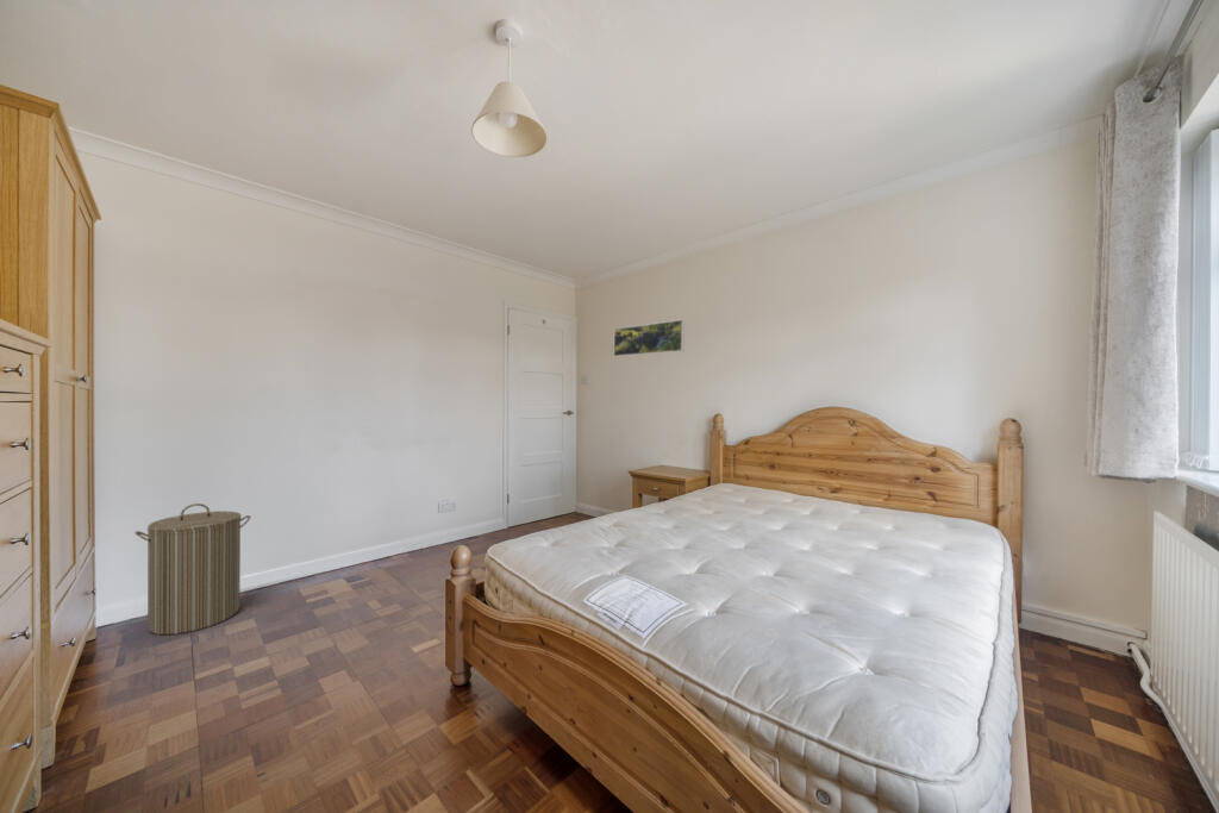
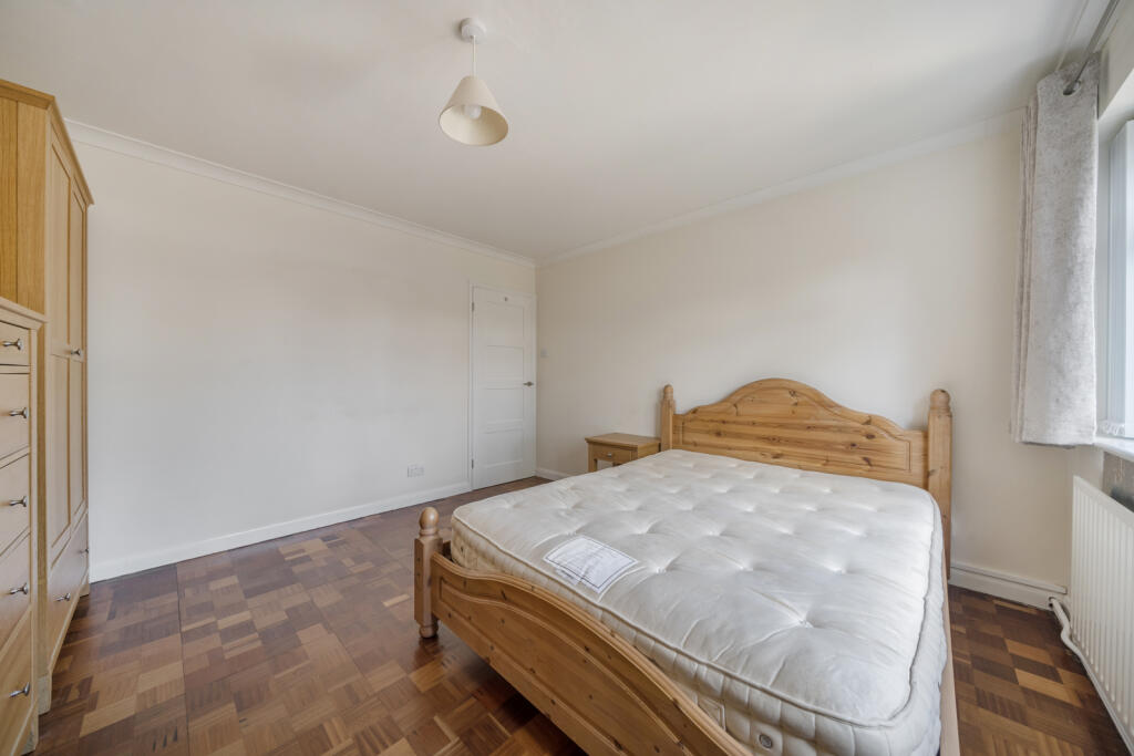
- laundry hamper [135,502,251,636]
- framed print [613,319,686,357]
